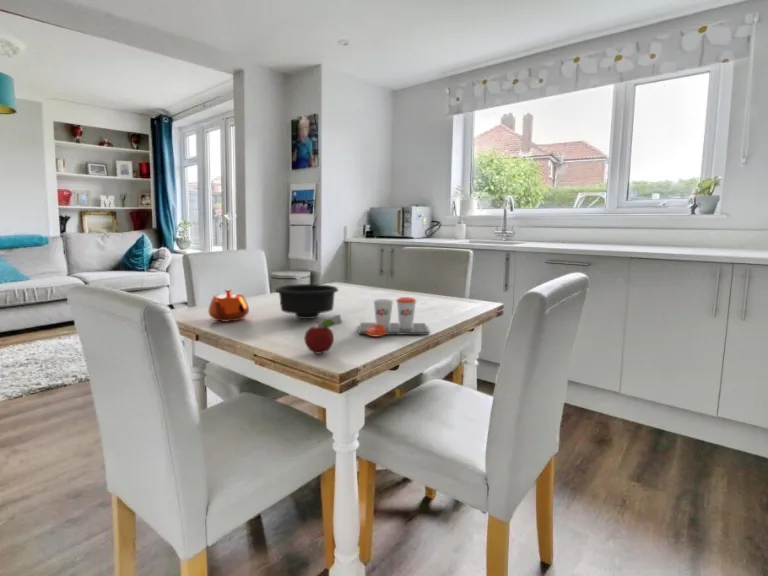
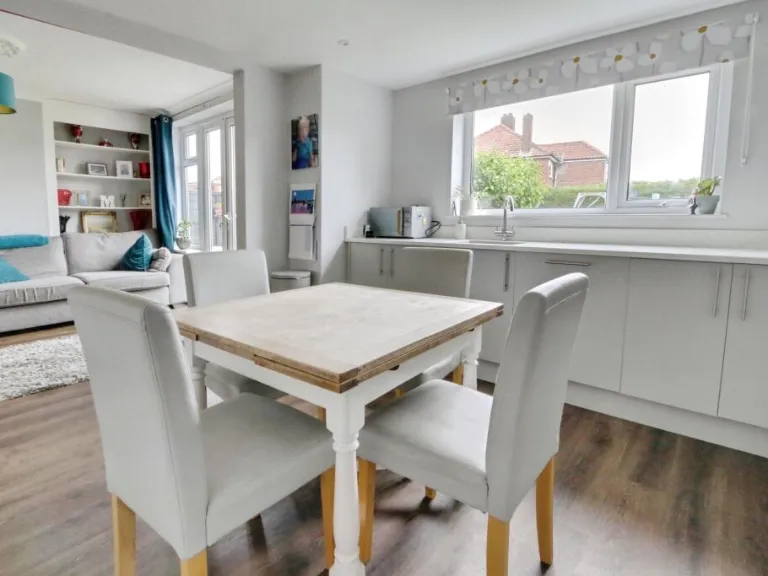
- bowl [274,283,339,320]
- teapot [207,288,250,323]
- cup [358,296,430,337]
- fruit [304,314,344,355]
